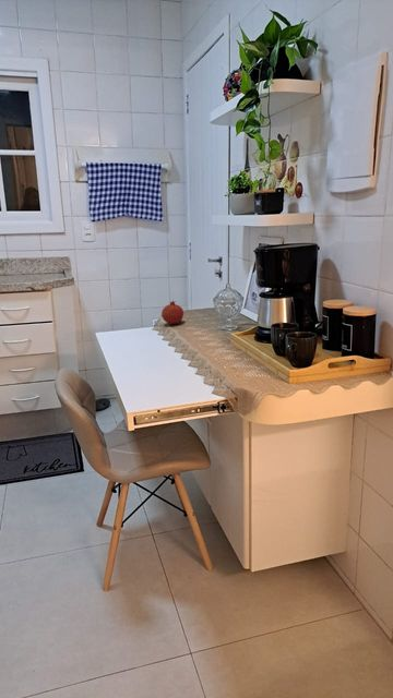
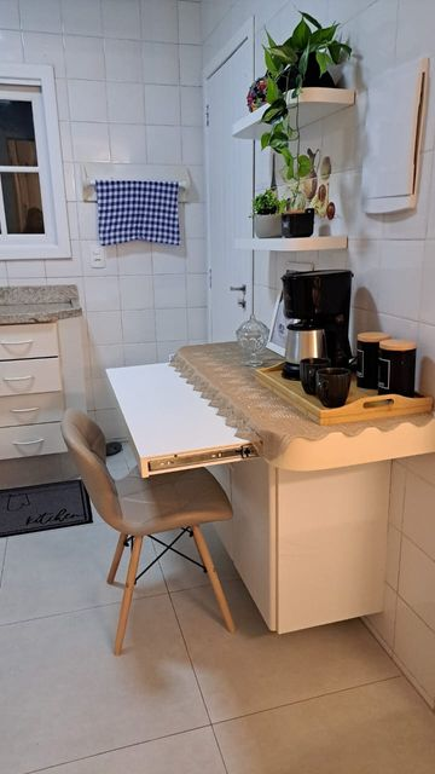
- fruit [160,300,184,325]
